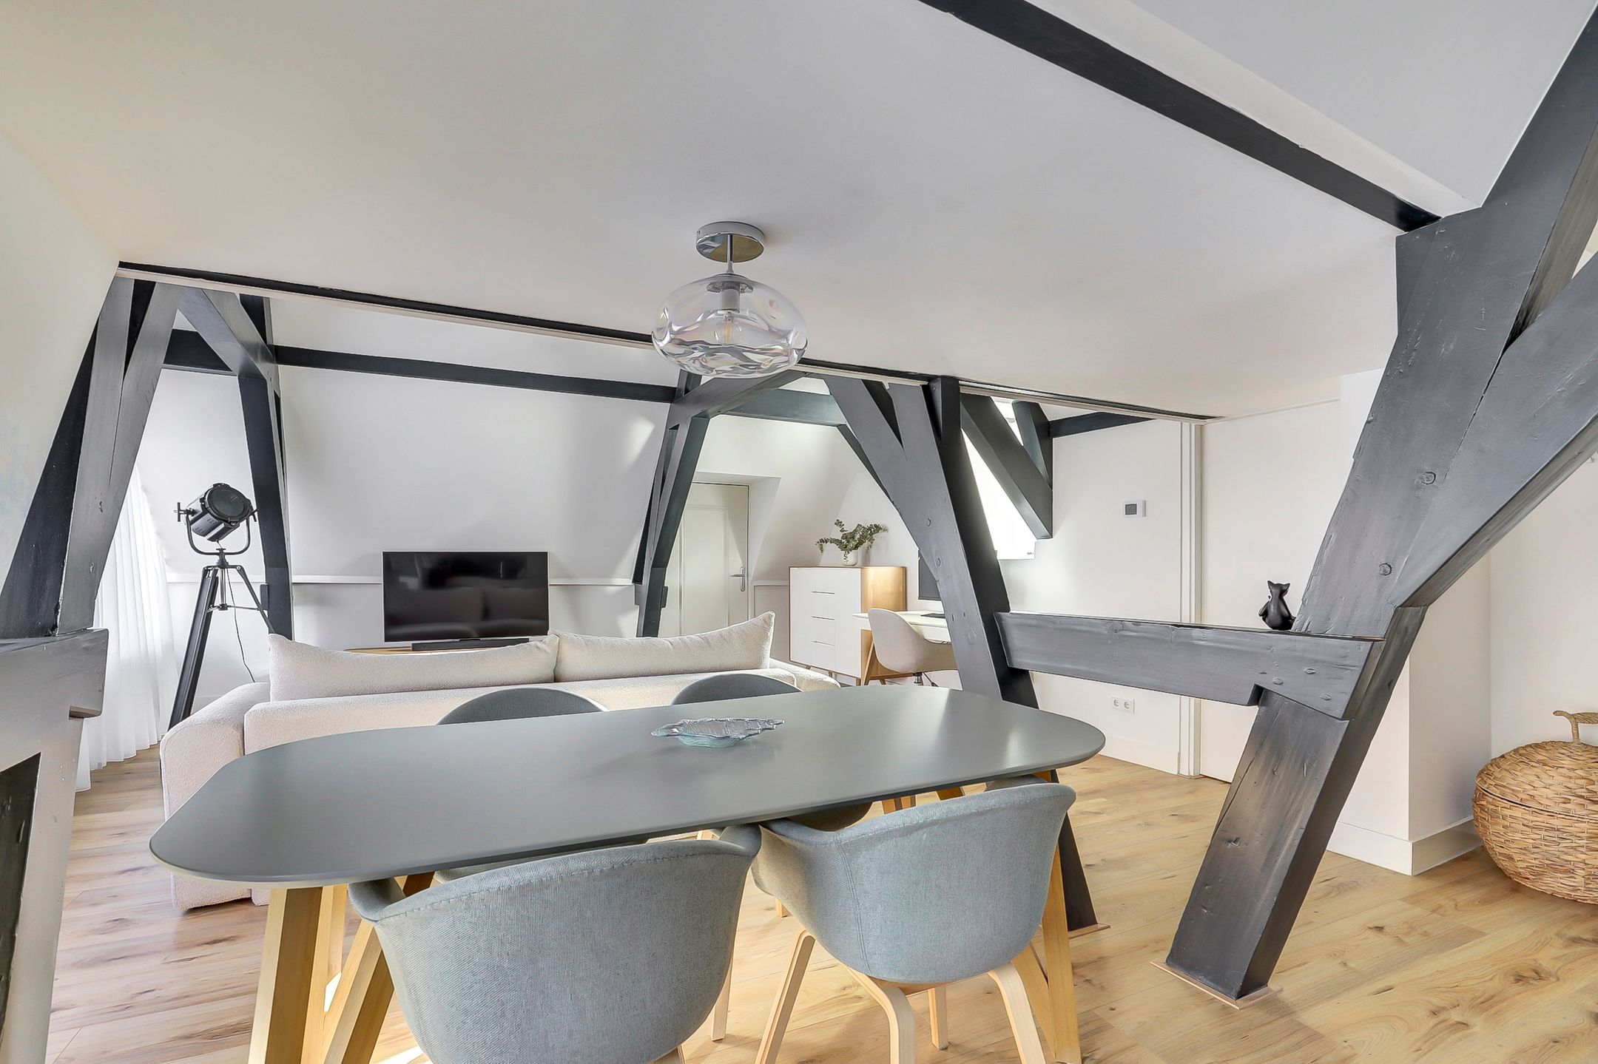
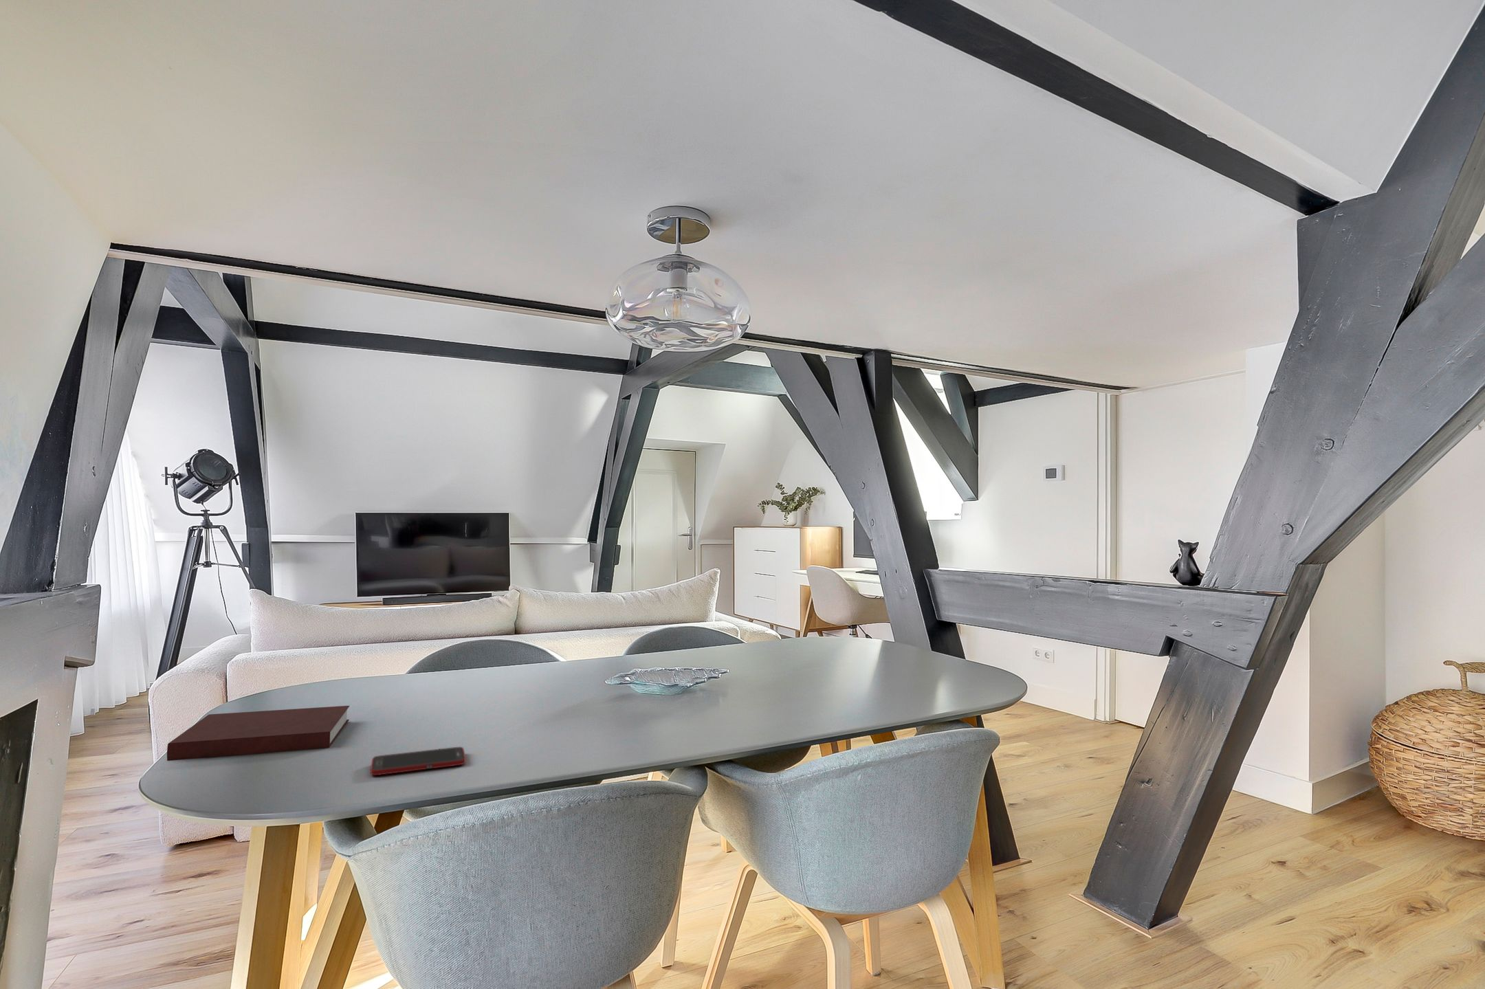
+ notebook [167,705,350,762]
+ cell phone [370,746,467,776]
